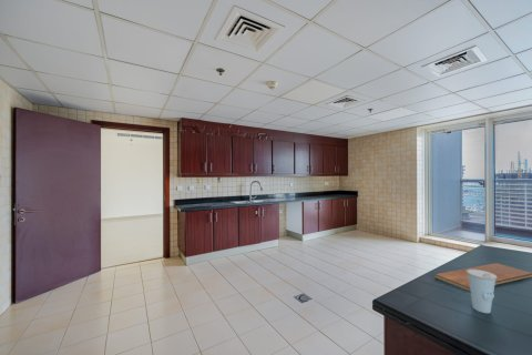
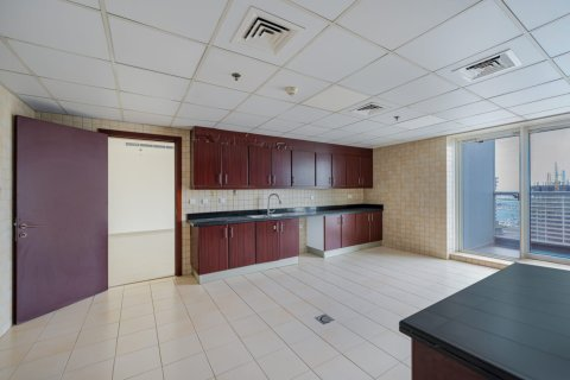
- cup [467,270,497,314]
- chopping board [434,262,532,292]
